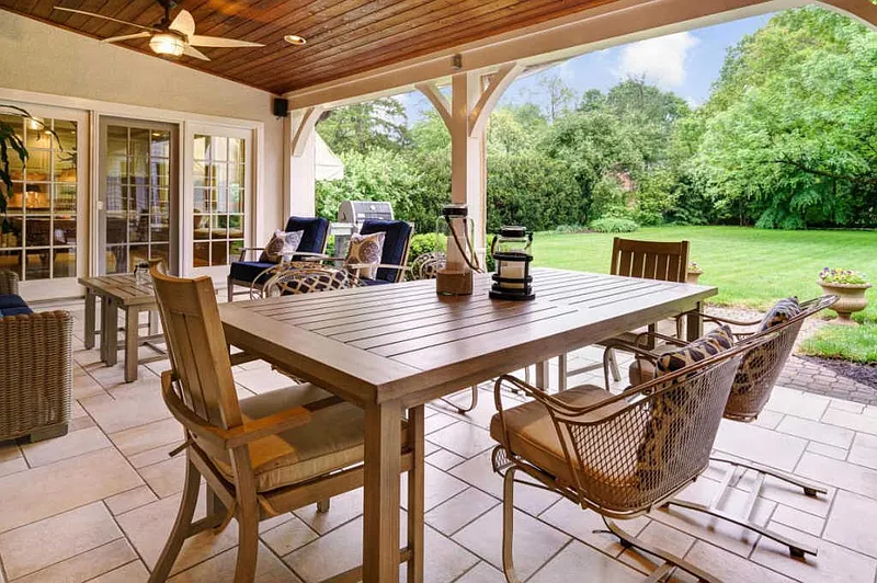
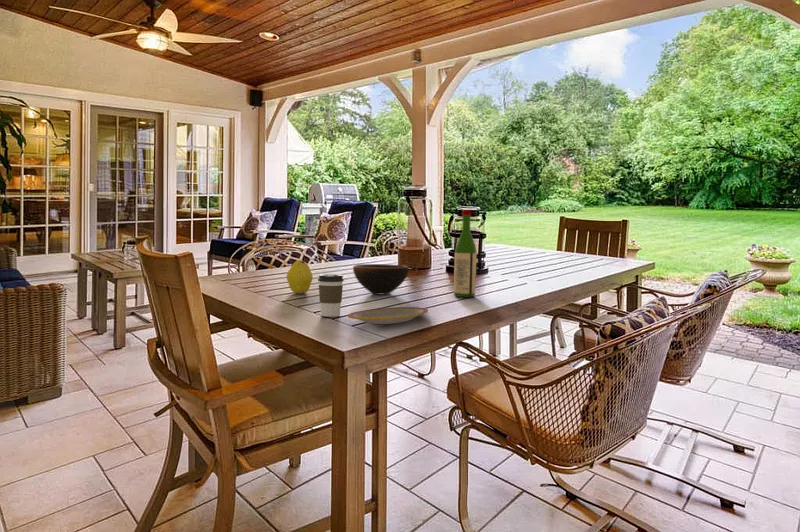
+ plate [347,306,429,325]
+ wine bottle [453,209,477,298]
+ fruit [285,259,314,294]
+ bowl [352,263,410,295]
+ coffee cup [317,273,345,318]
